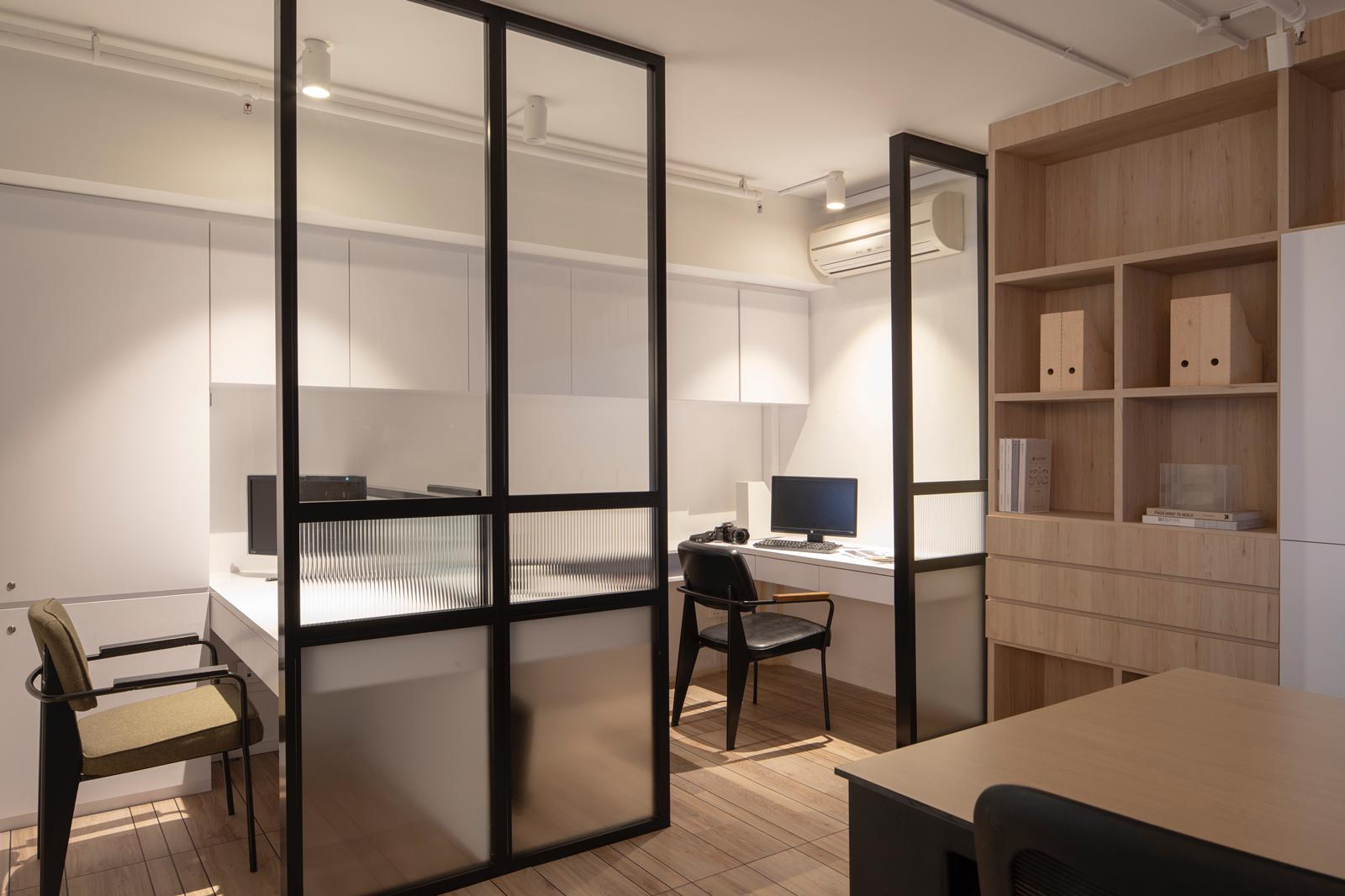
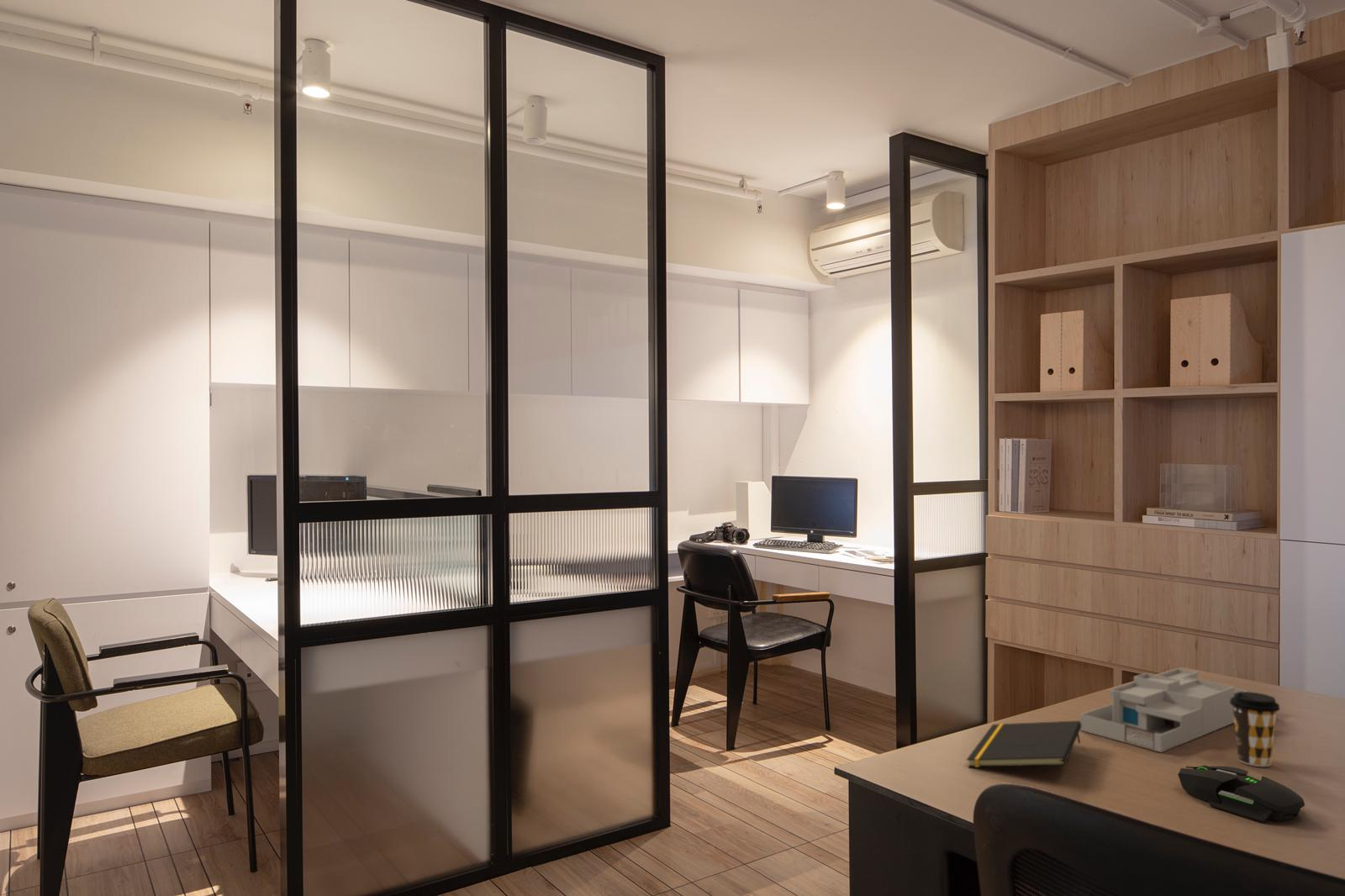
+ notepad [966,720,1081,768]
+ coffee cup [1230,691,1281,767]
+ desk organizer [1079,667,1248,753]
+ mouse [1177,765,1305,823]
